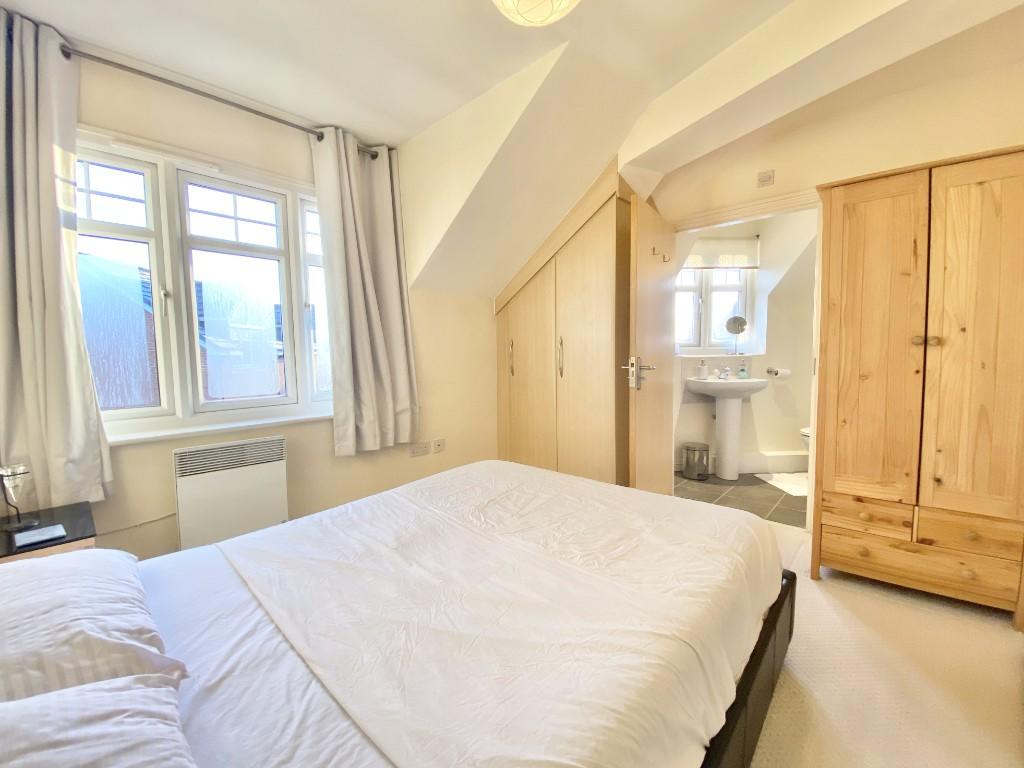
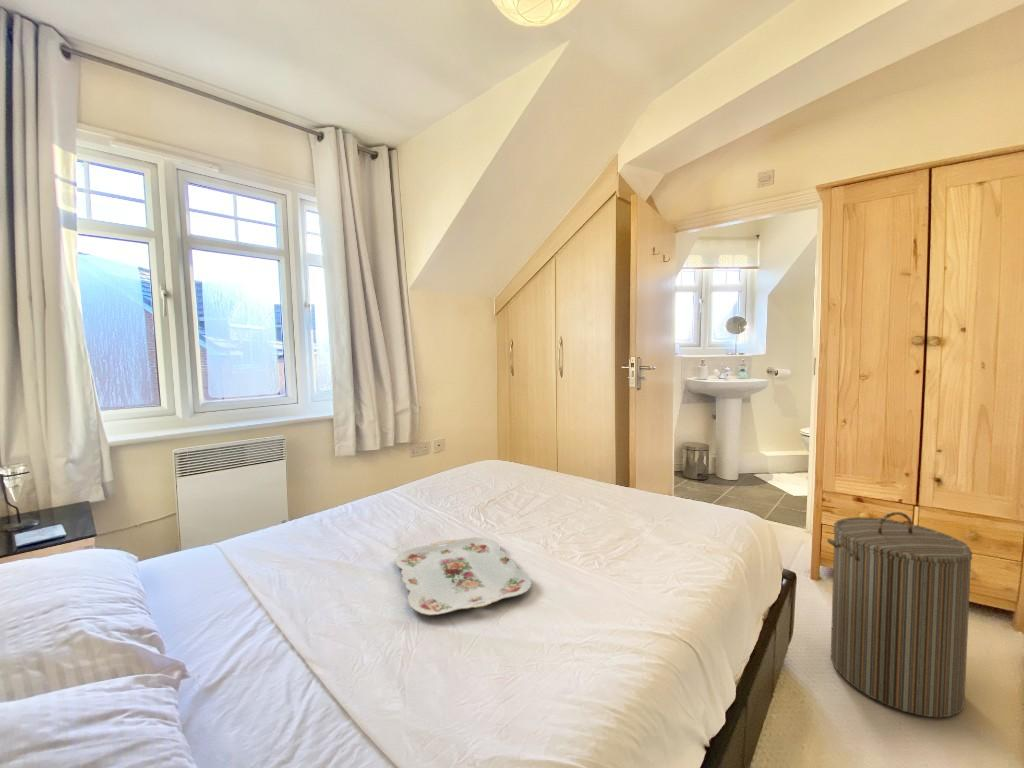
+ serving tray [394,536,533,616]
+ laundry hamper [826,511,974,719]
